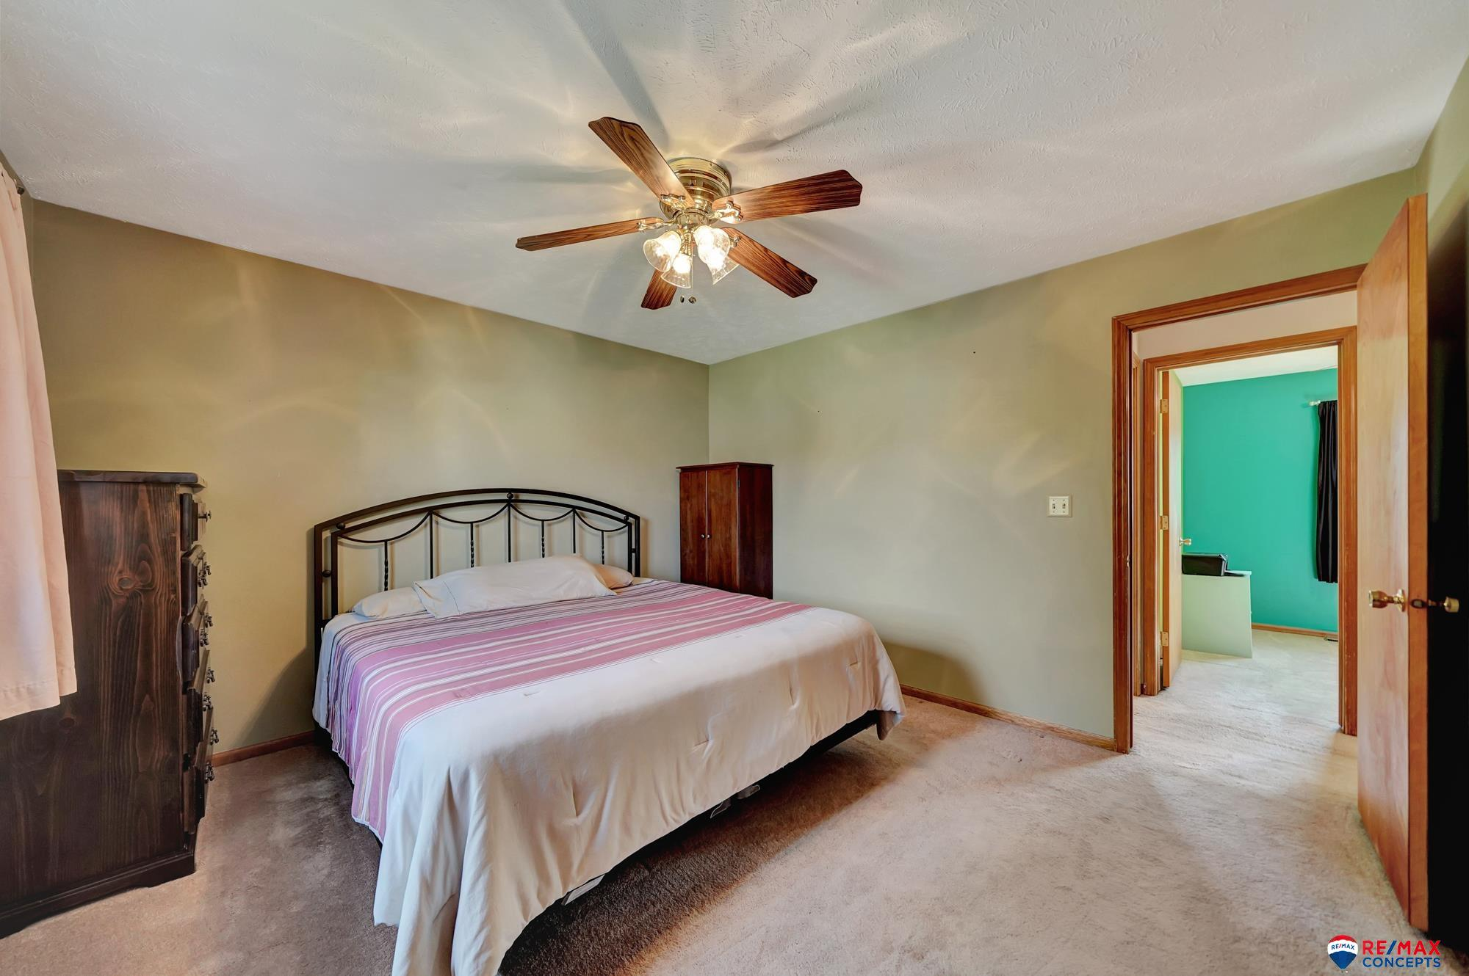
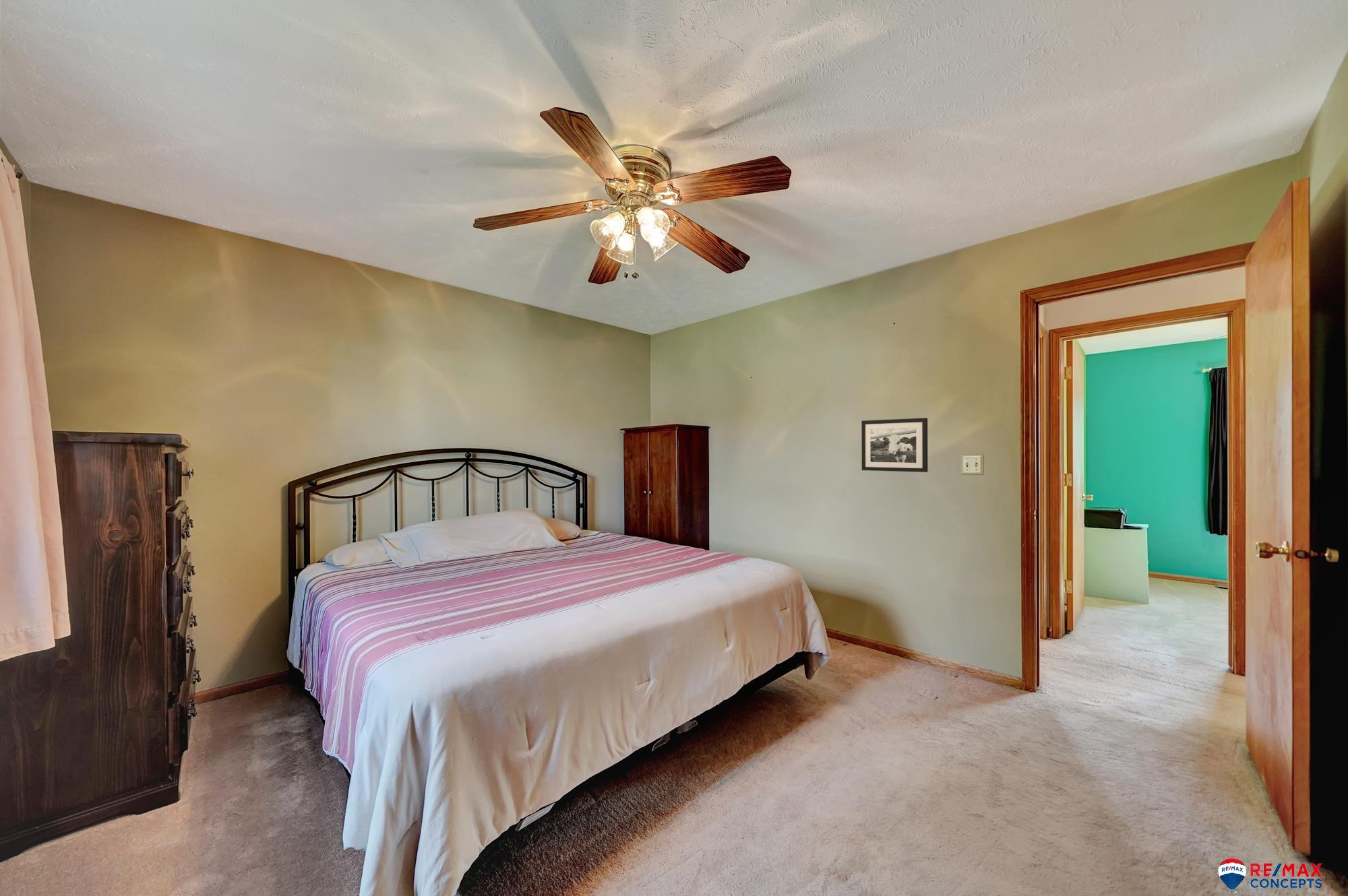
+ picture frame [861,417,928,473]
